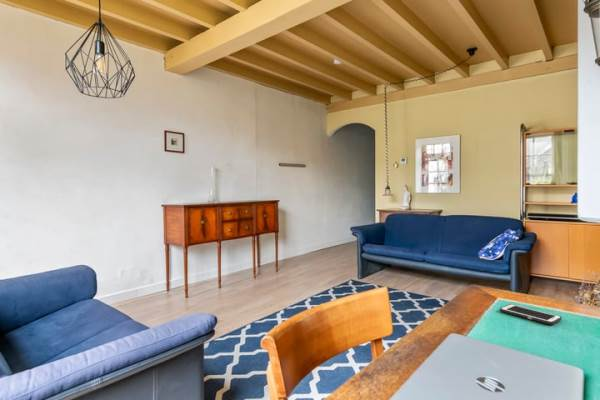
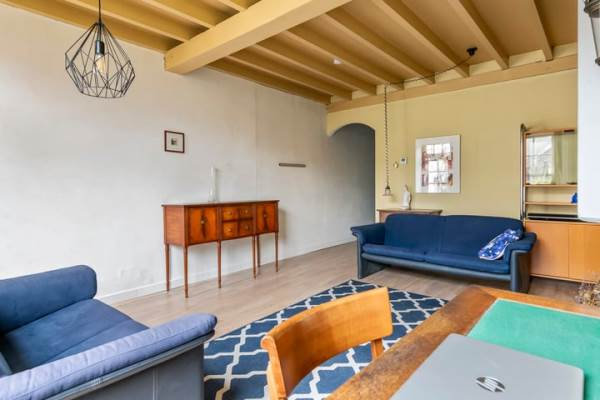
- cell phone [499,303,563,326]
